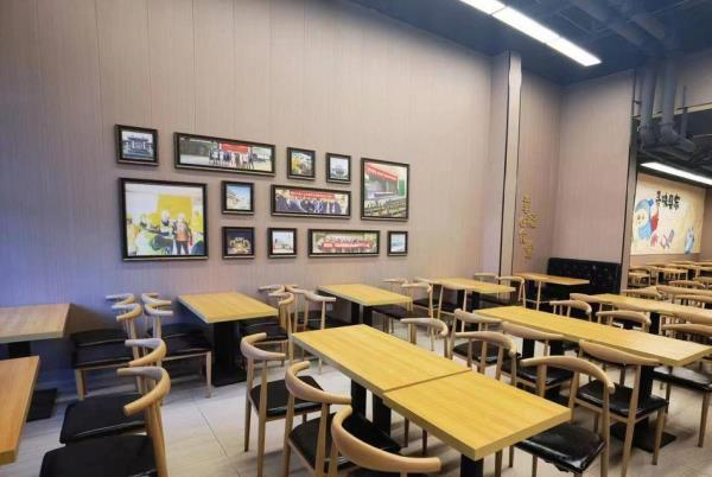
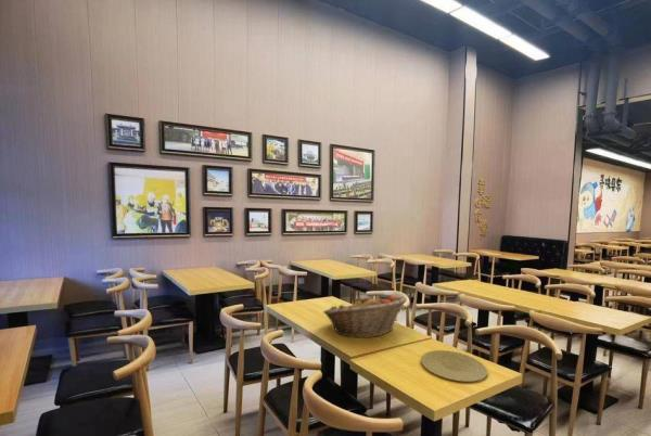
+ fruit basket [322,295,408,338]
+ plate [420,349,488,383]
